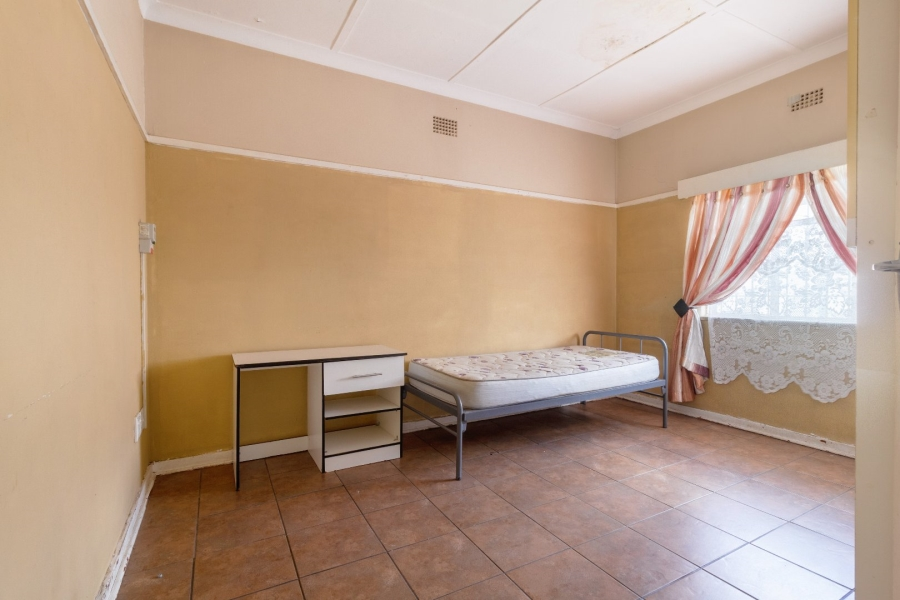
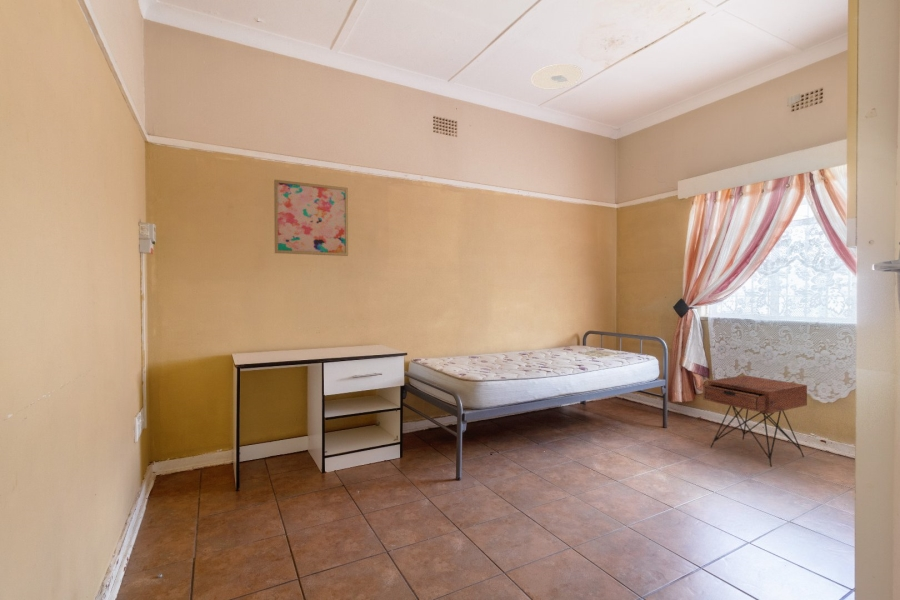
+ wall art [273,179,349,257]
+ nightstand [702,374,808,468]
+ ceiling light [530,63,584,91]
